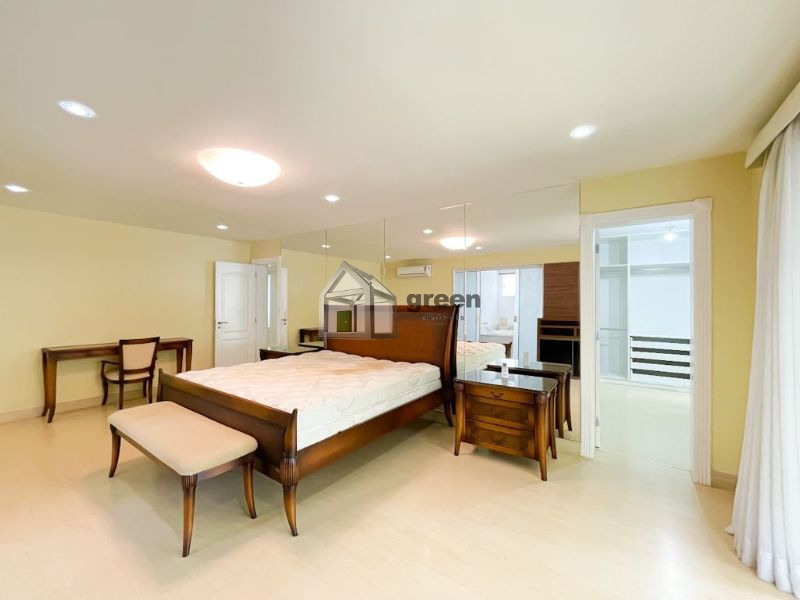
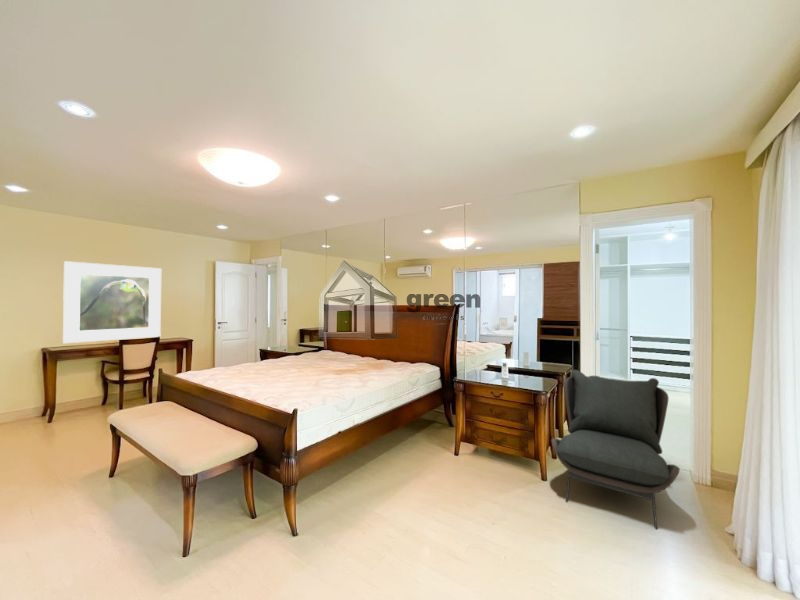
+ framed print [62,260,162,344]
+ armless chair [550,369,681,531]
